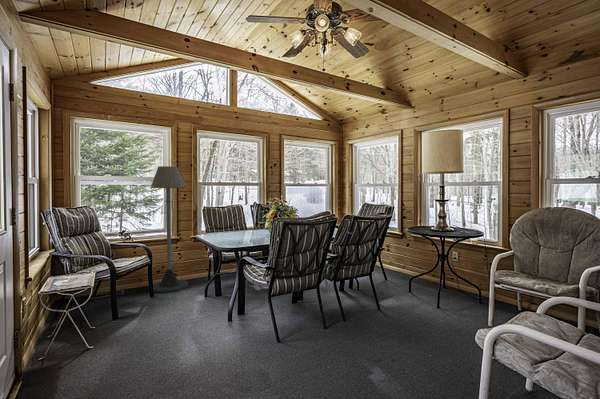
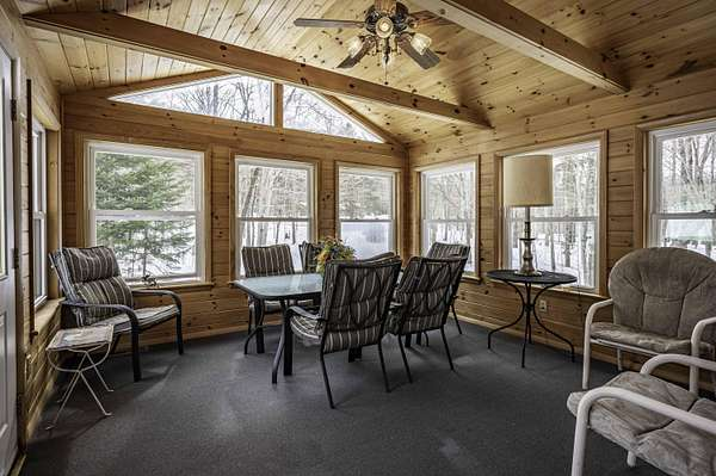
- floor lamp [150,165,189,293]
